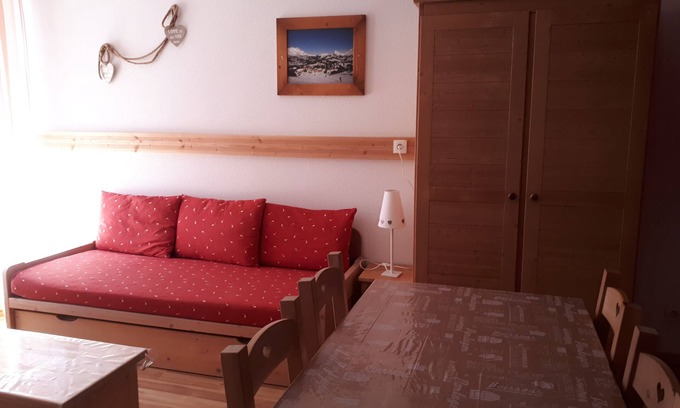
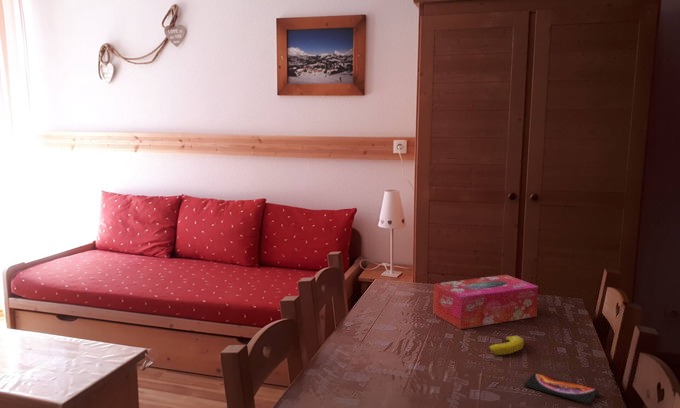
+ banana [488,335,525,356]
+ smartphone [523,372,600,405]
+ tissue box [432,274,539,330]
